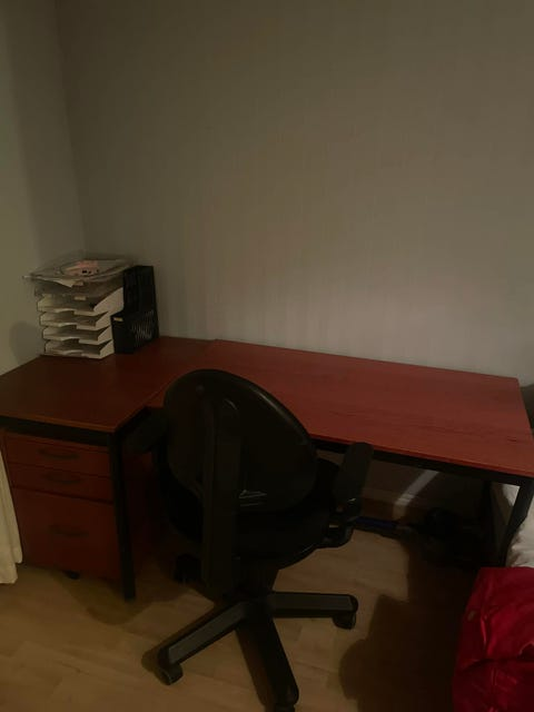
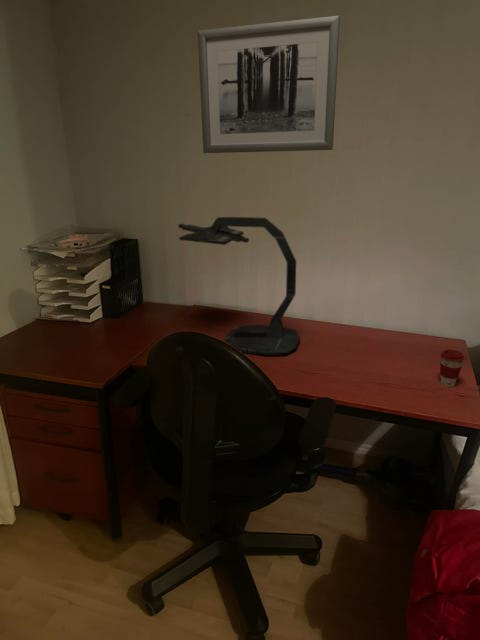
+ coffee cup [439,349,466,388]
+ desk lamp [177,216,301,356]
+ wall art [197,15,341,154]
